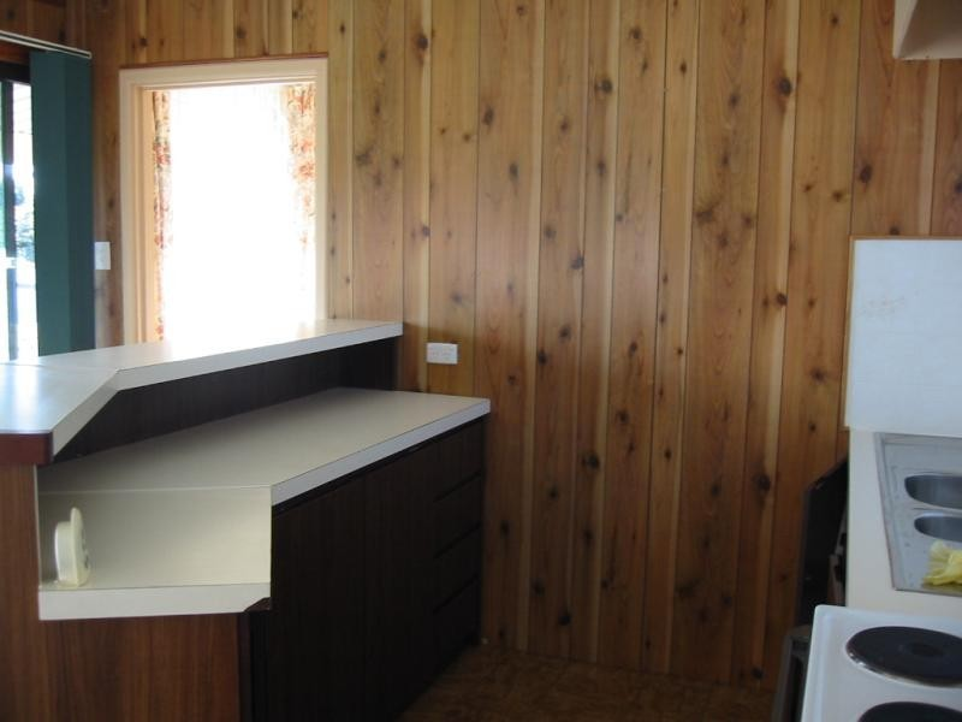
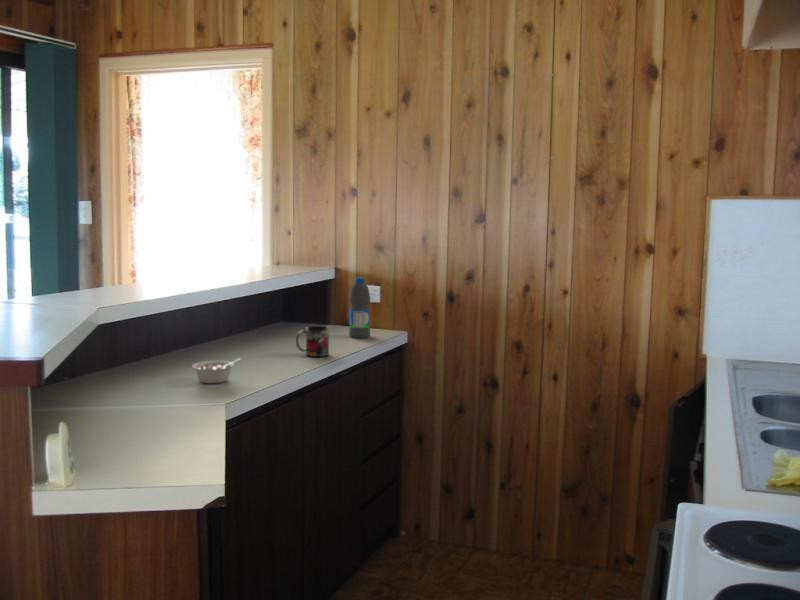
+ mug [295,325,330,358]
+ water bottle [348,277,371,340]
+ legume [191,357,242,384]
